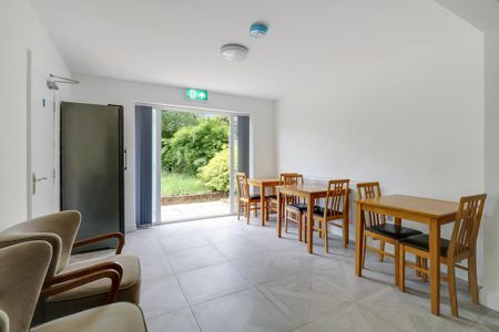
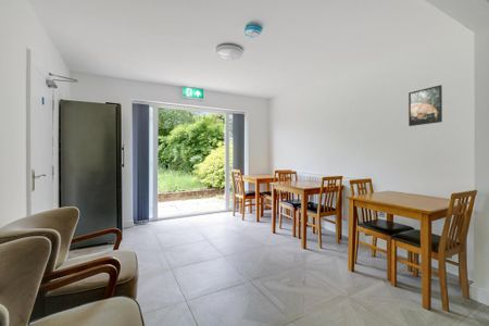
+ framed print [408,84,443,127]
